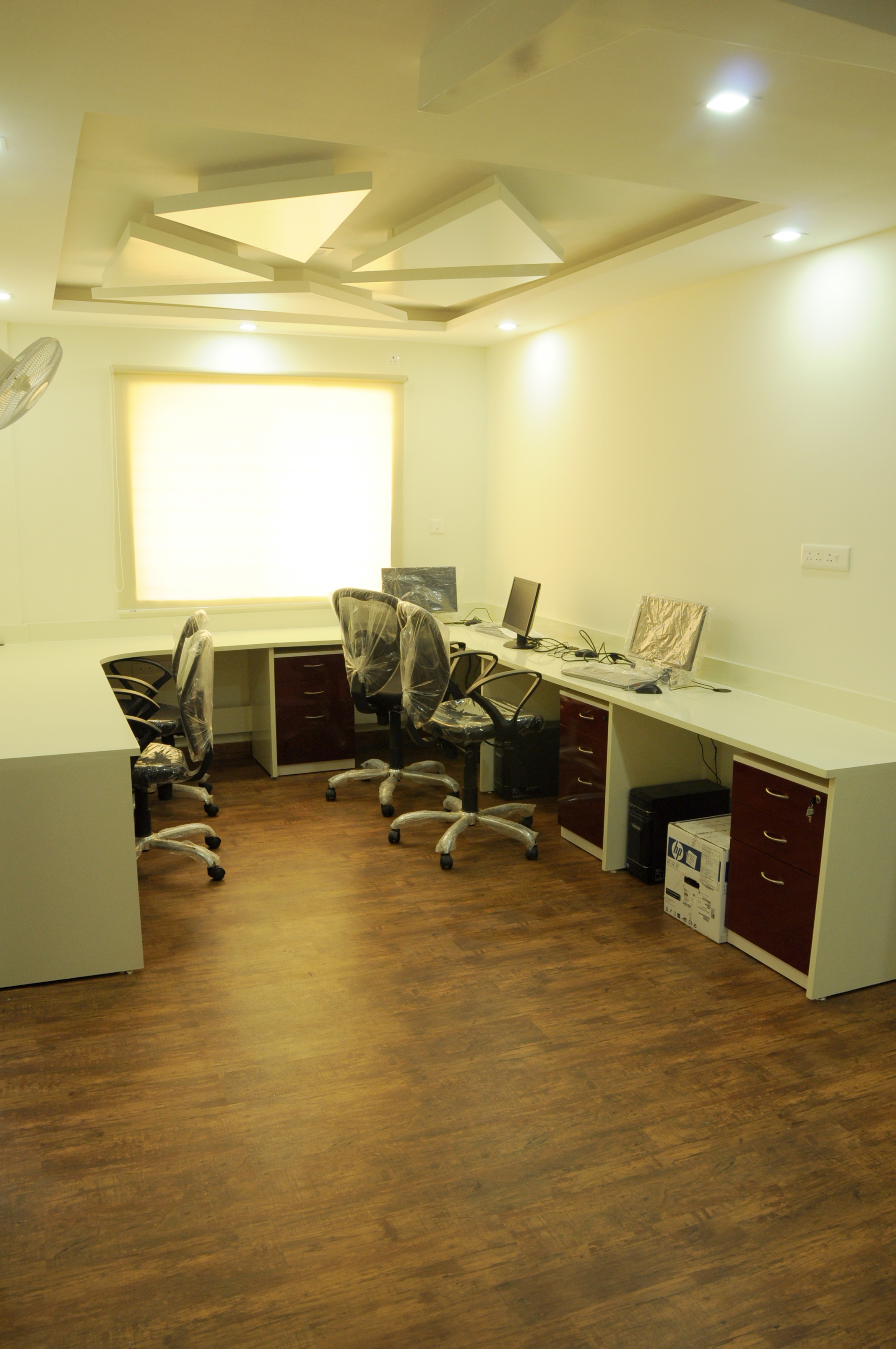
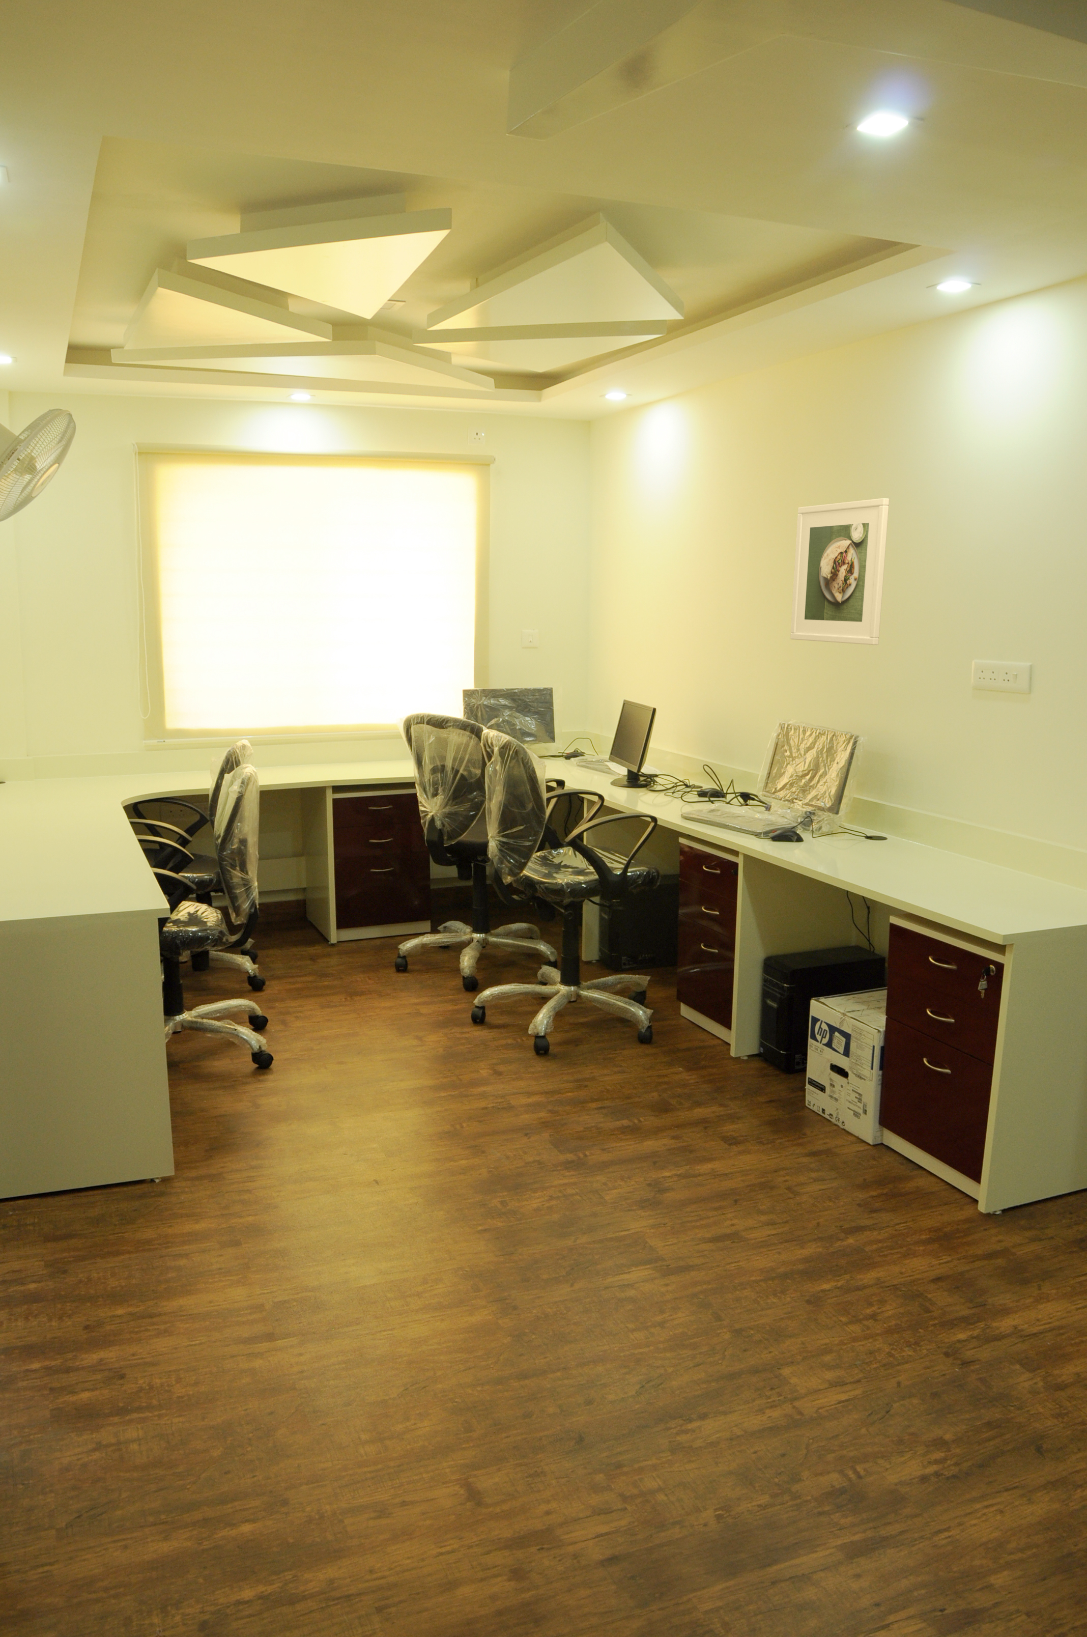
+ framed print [790,498,890,646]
